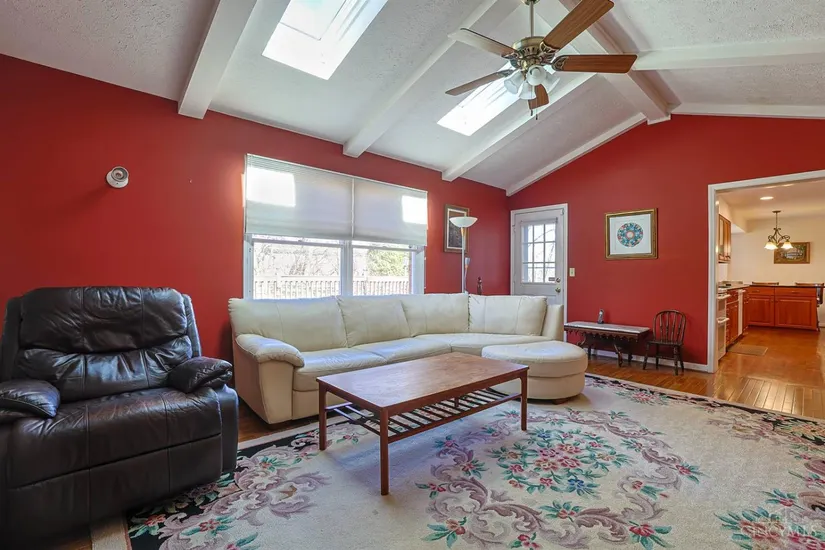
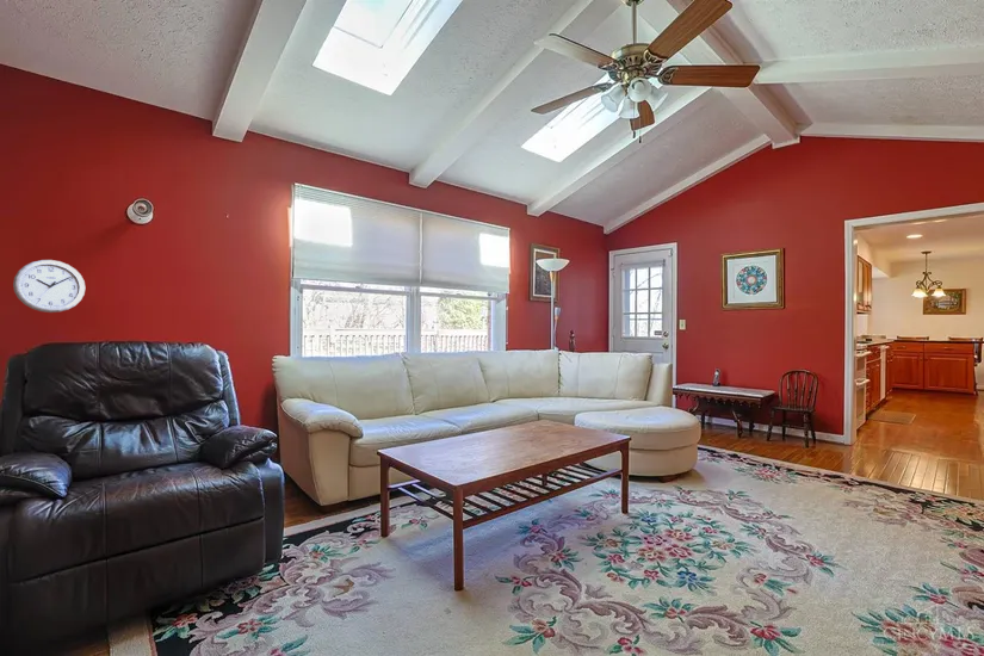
+ wall clock [12,259,86,314]
